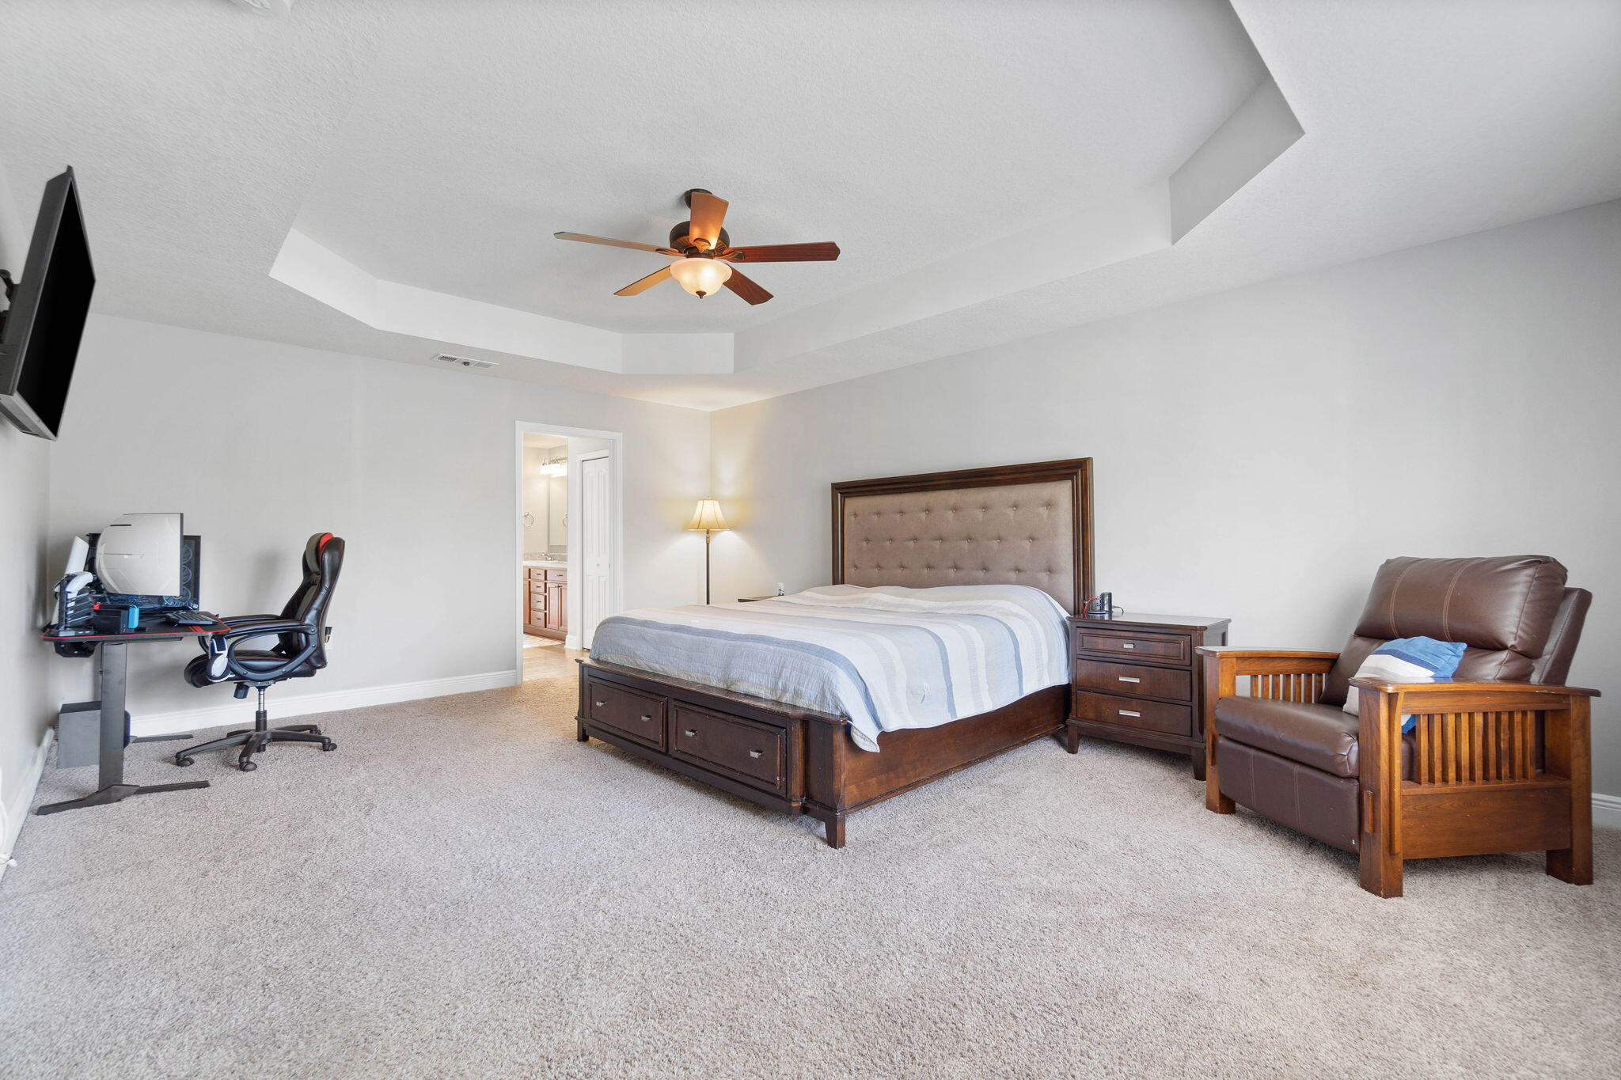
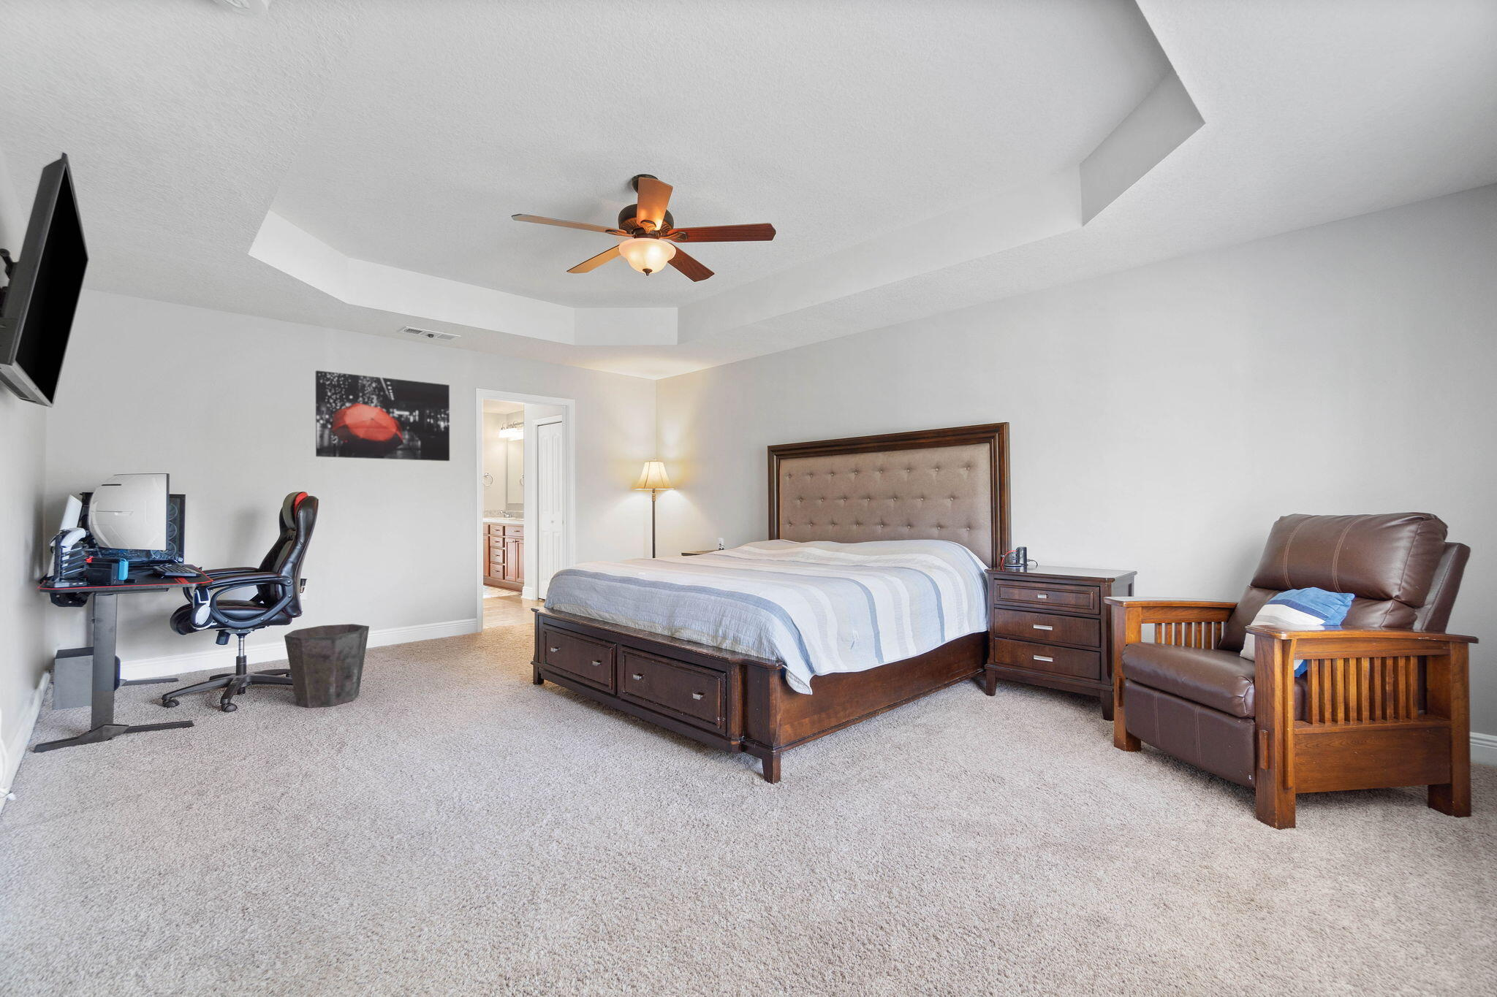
+ waste bin [284,623,370,709]
+ wall art [315,369,451,462]
